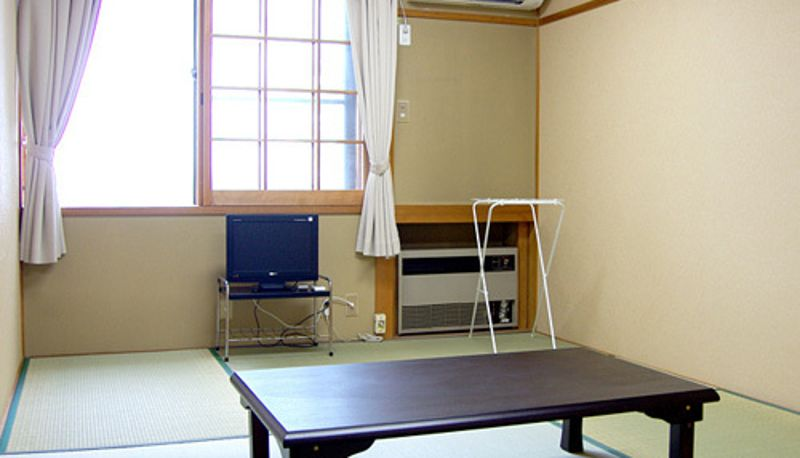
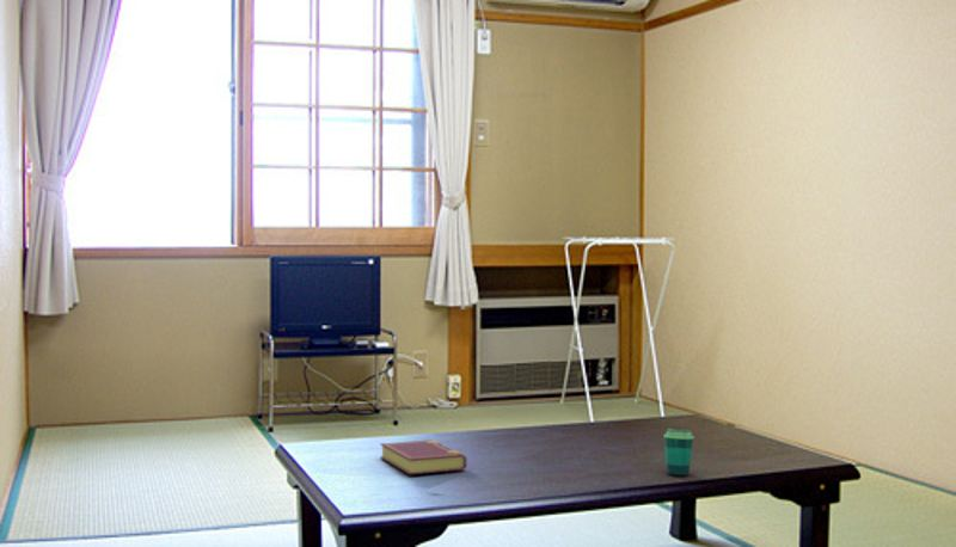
+ cup [663,428,695,478]
+ book [379,438,467,475]
